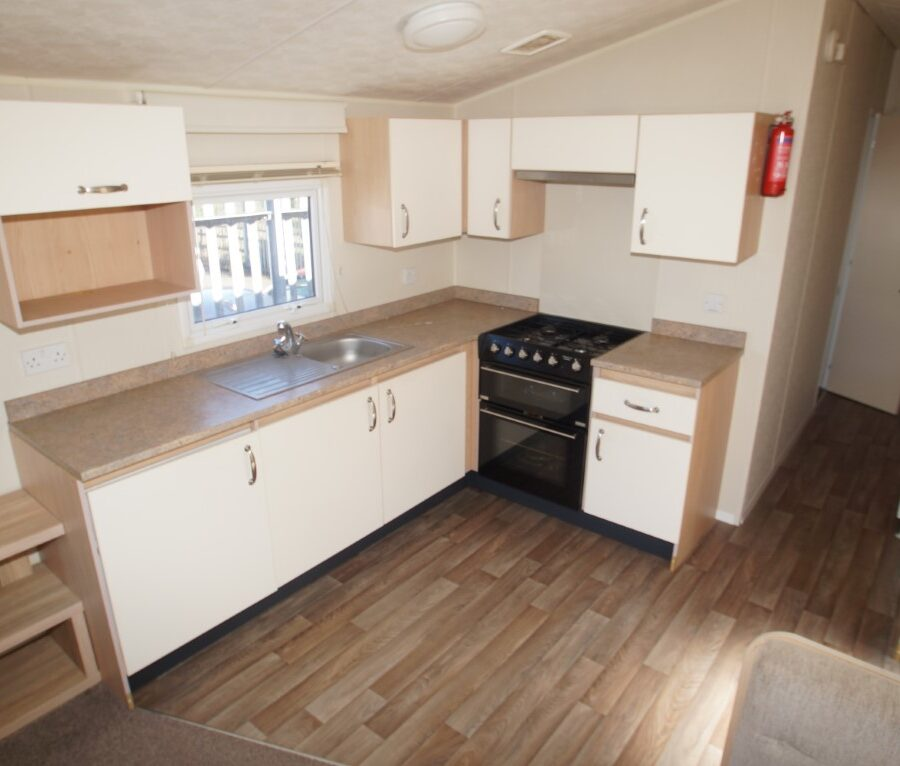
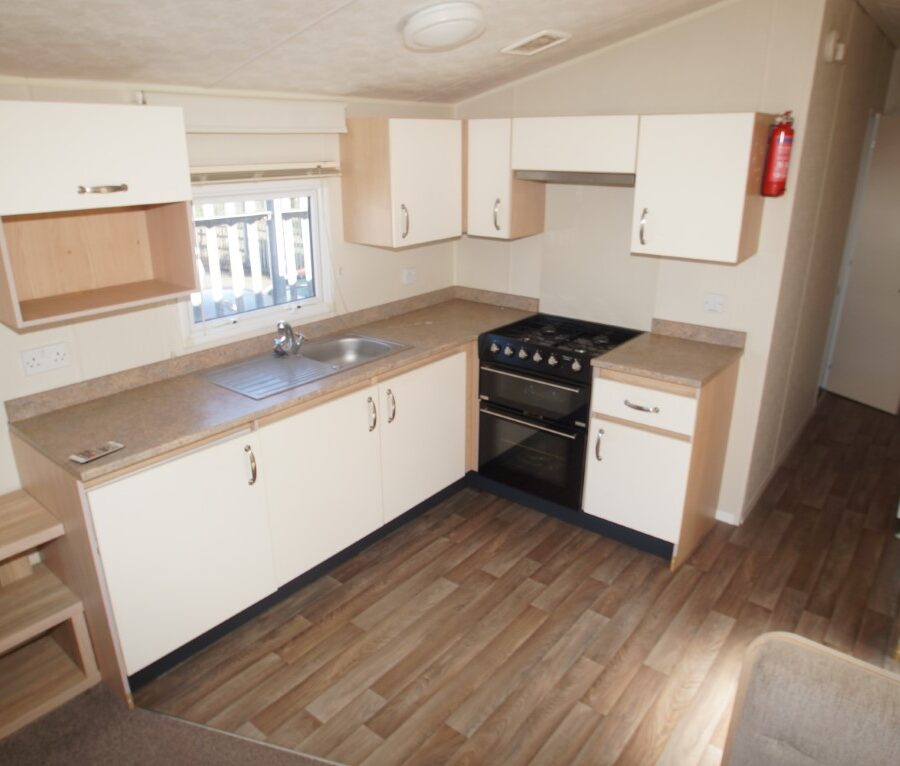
+ smartphone [68,440,126,464]
